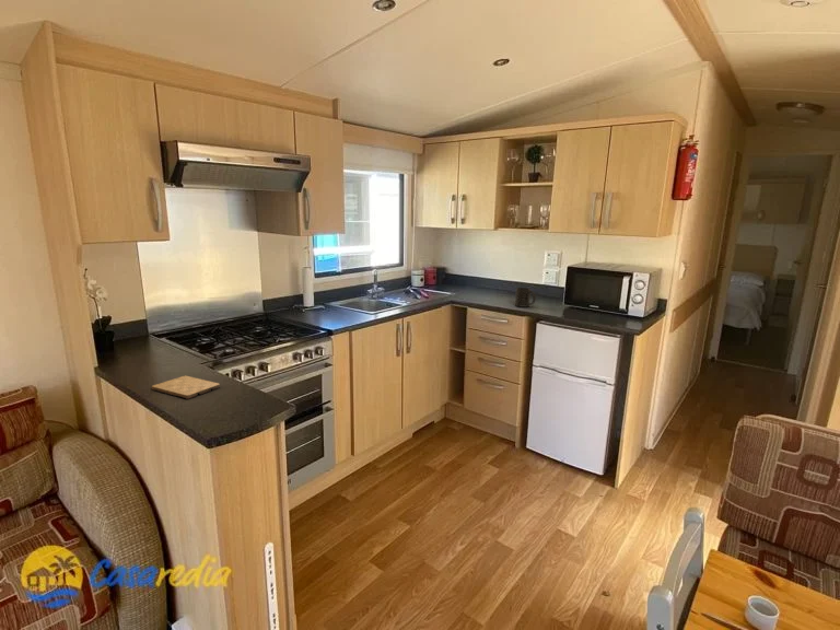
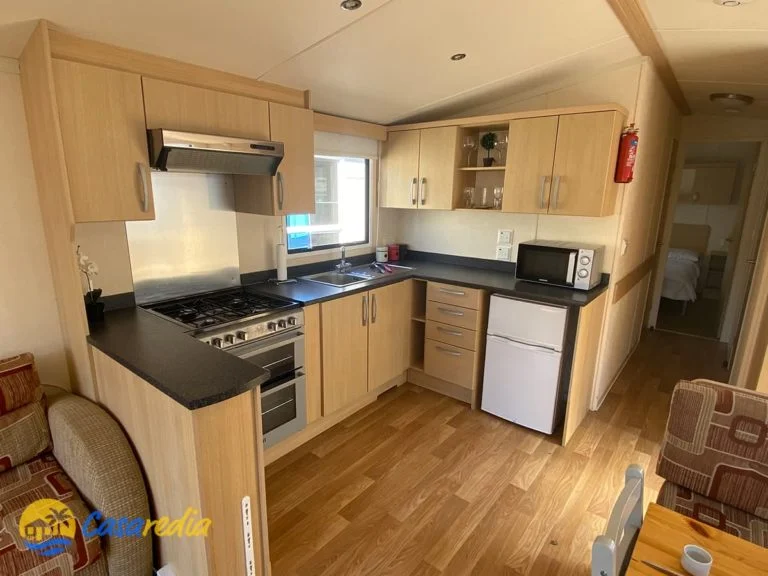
- cutting board [151,375,221,400]
- mug [514,287,537,308]
